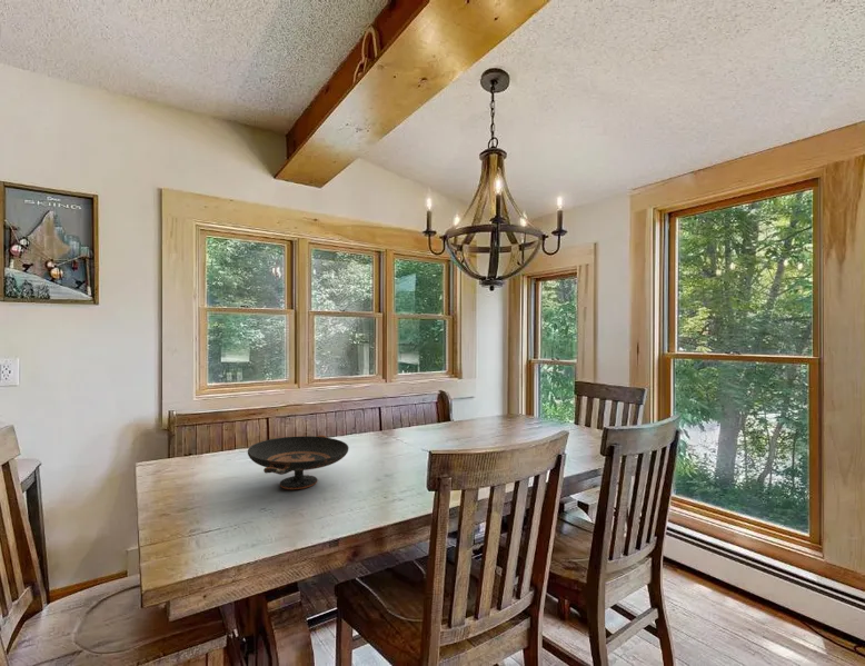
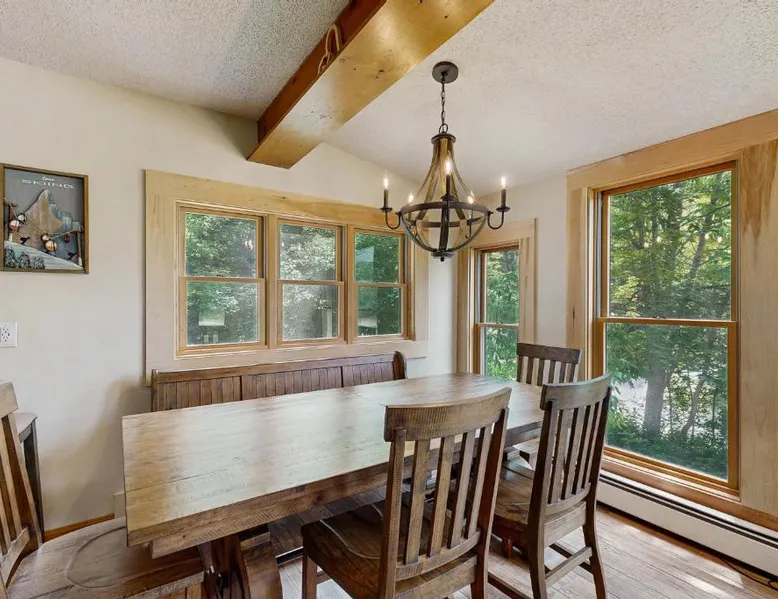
- decorative bowl [247,434,350,490]
